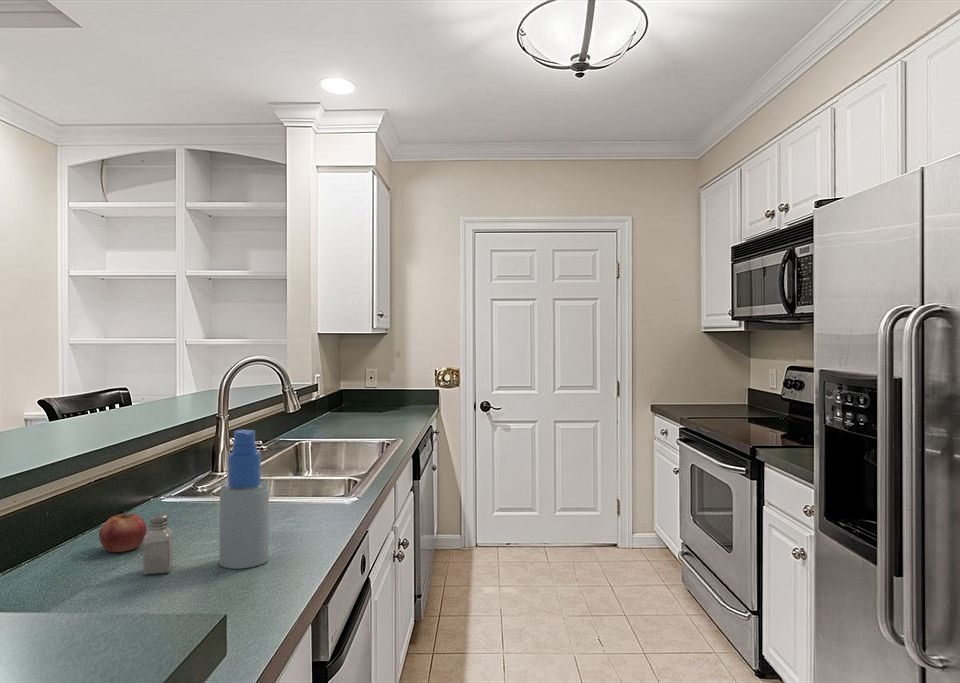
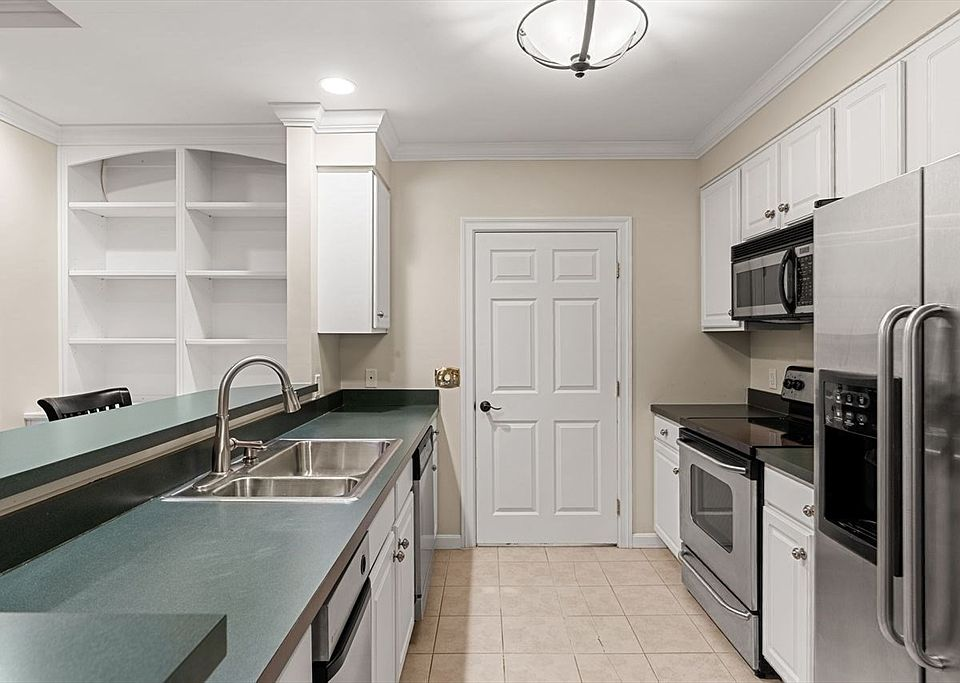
- spray bottle [219,429,270,570]
- saltshaker [142,513,174,575]
- apple [98,508,148,553]
